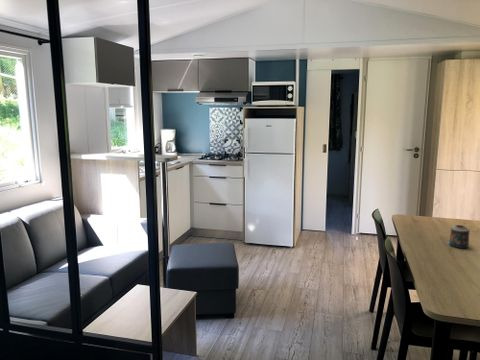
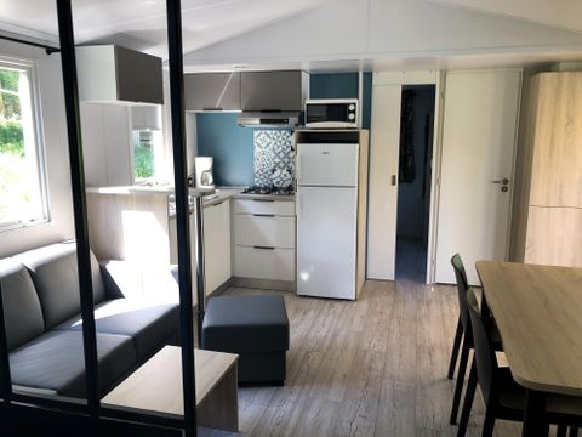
- candle [445,224,471,249]
